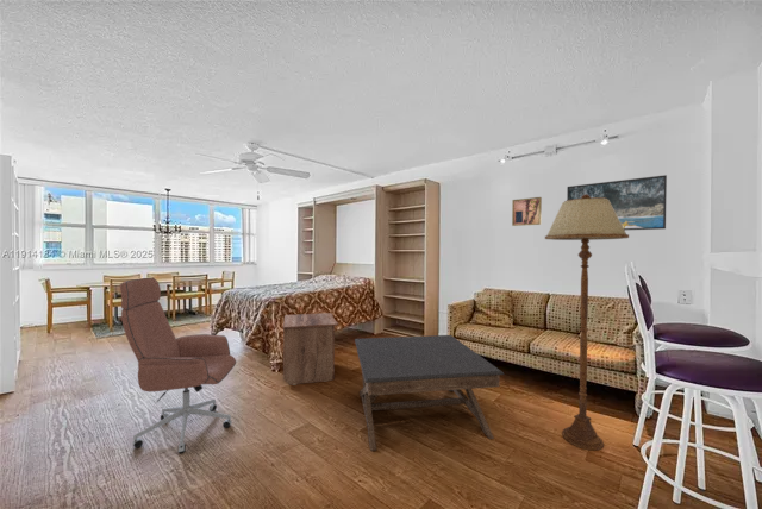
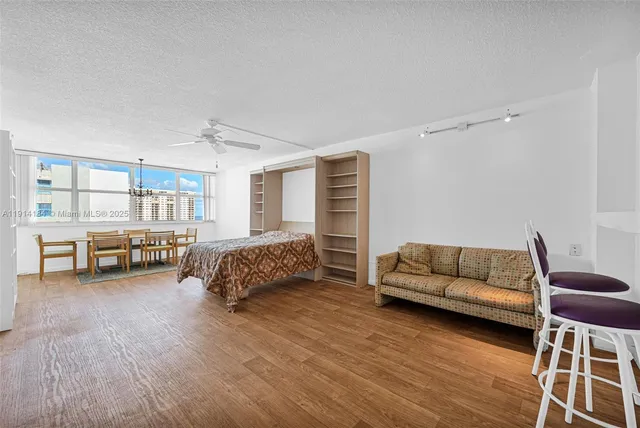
- coffee table [354,334,505,452]
- wall art [511,196,543,227]
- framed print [566,174,668,231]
- office chair [119,277,237,454]
- floor lamp [544,194,630,452]
- nightstand [282,312,339,385]
